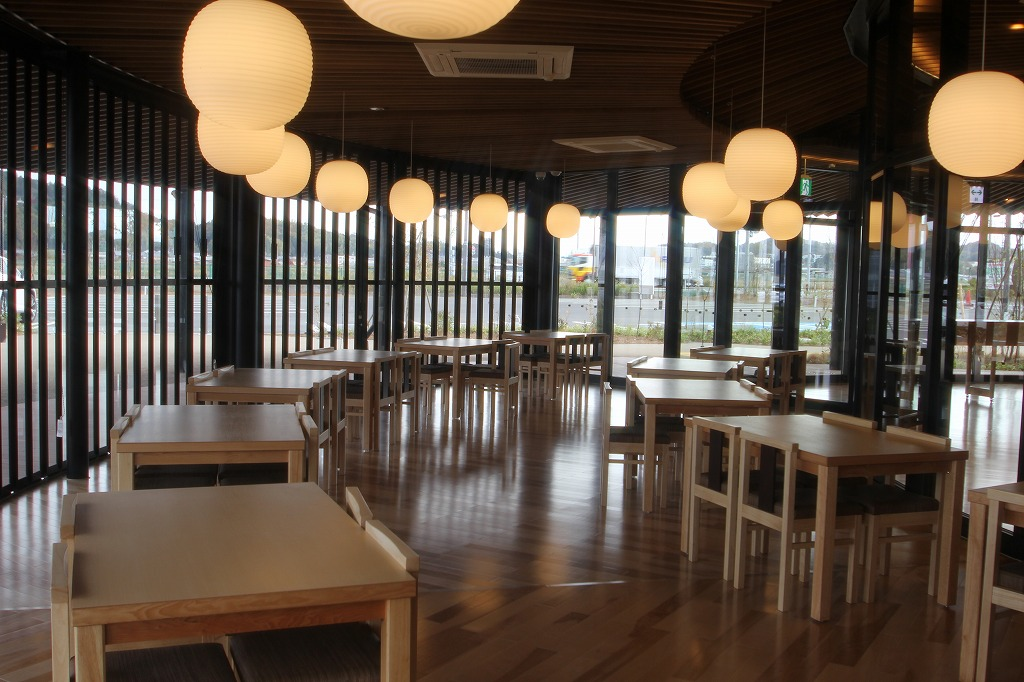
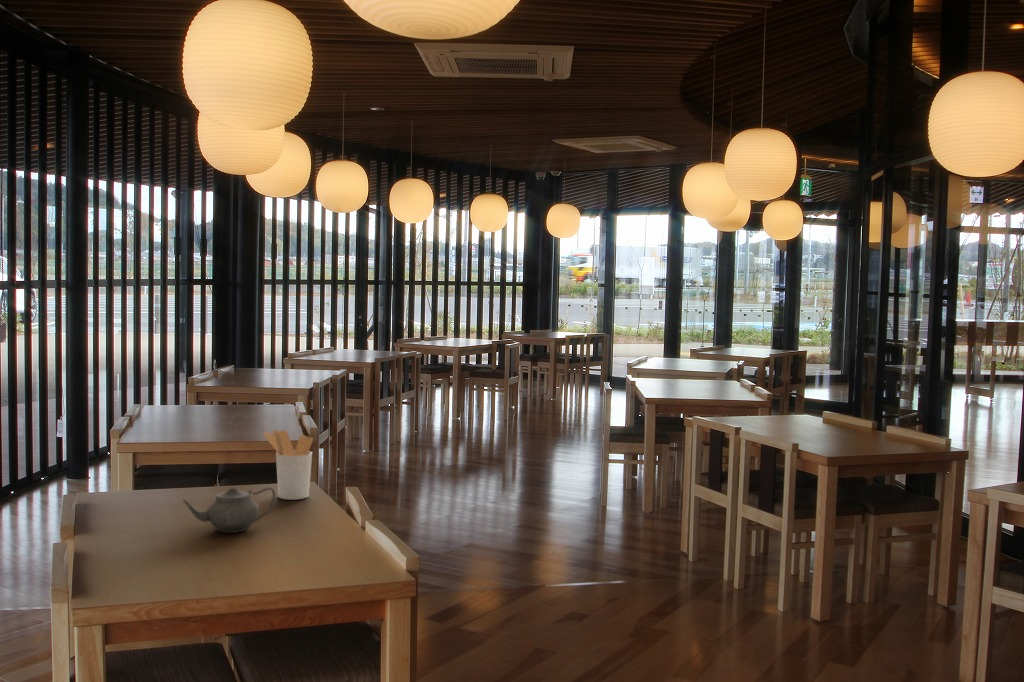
+ teapot [181,486,277,534]
+ utensil holder [263,429,314,501]
